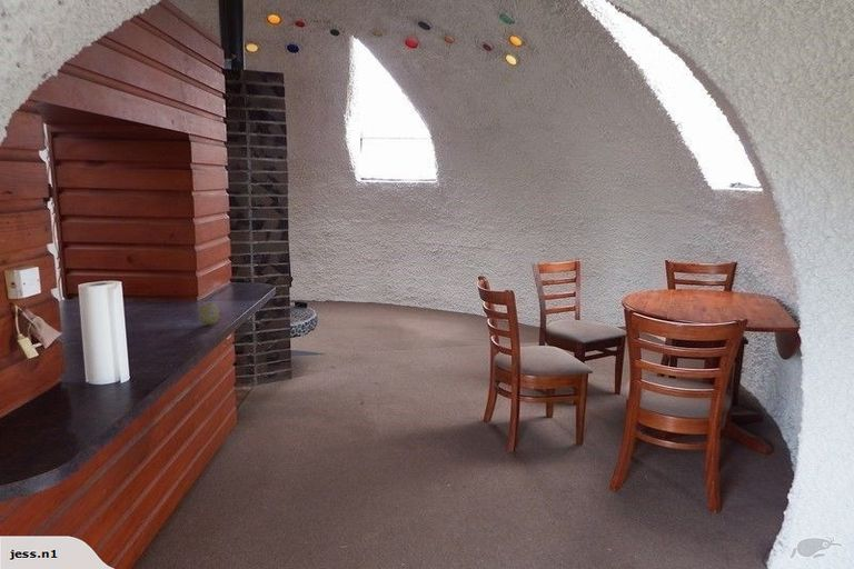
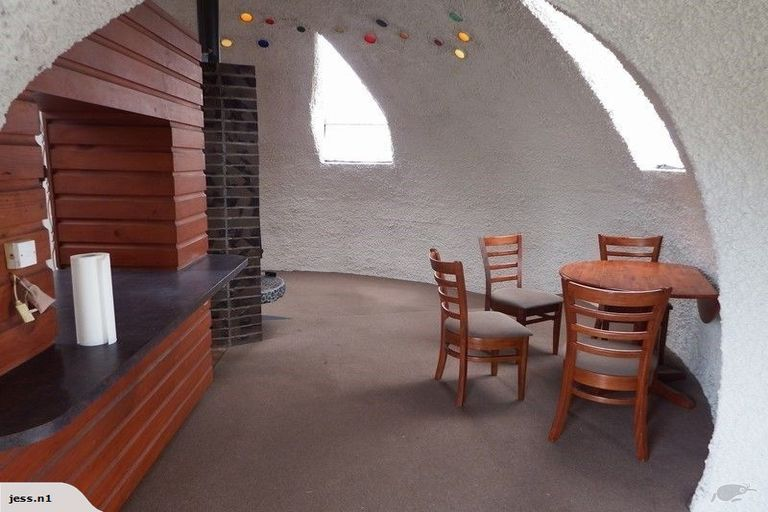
- fruit [198,302,220,326]
